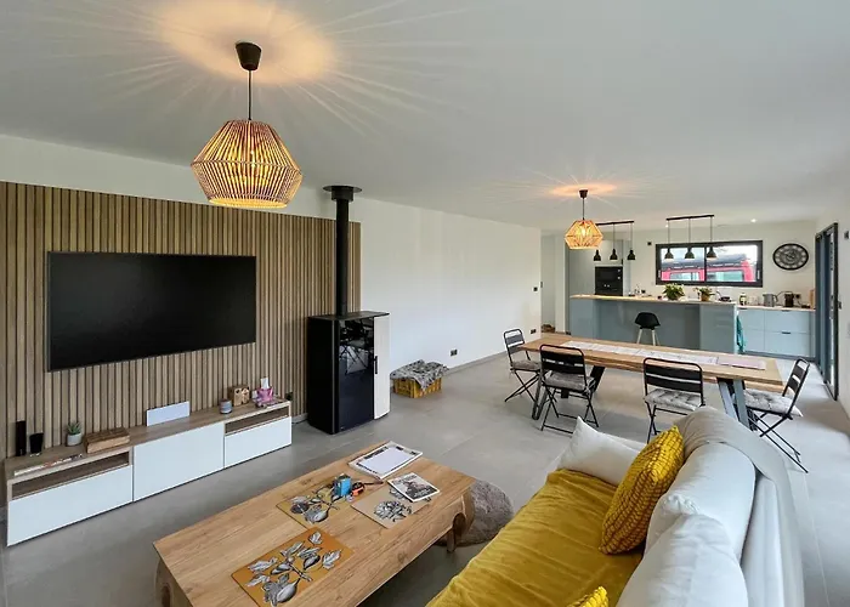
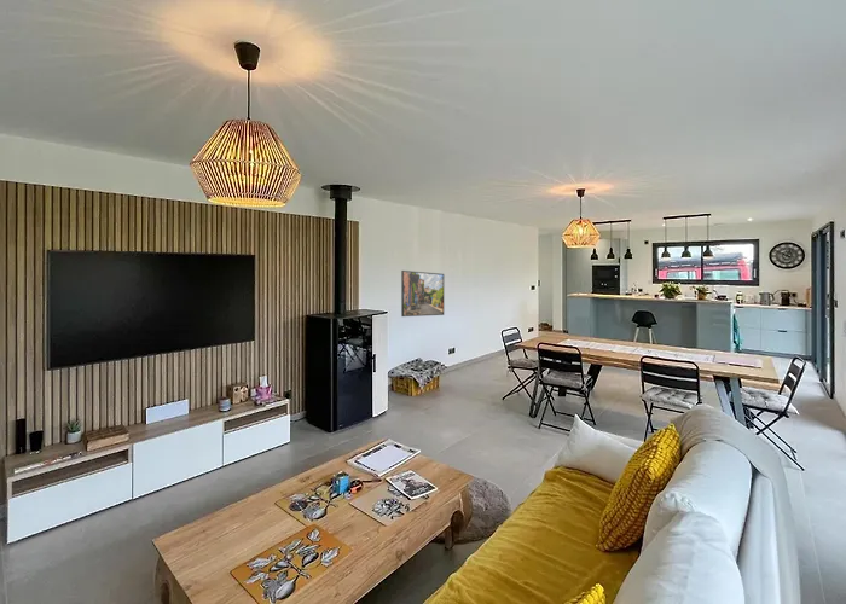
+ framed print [400,269,445,318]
